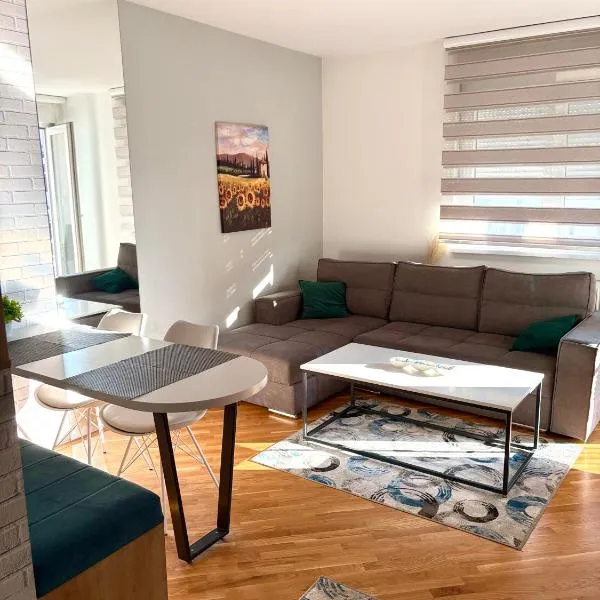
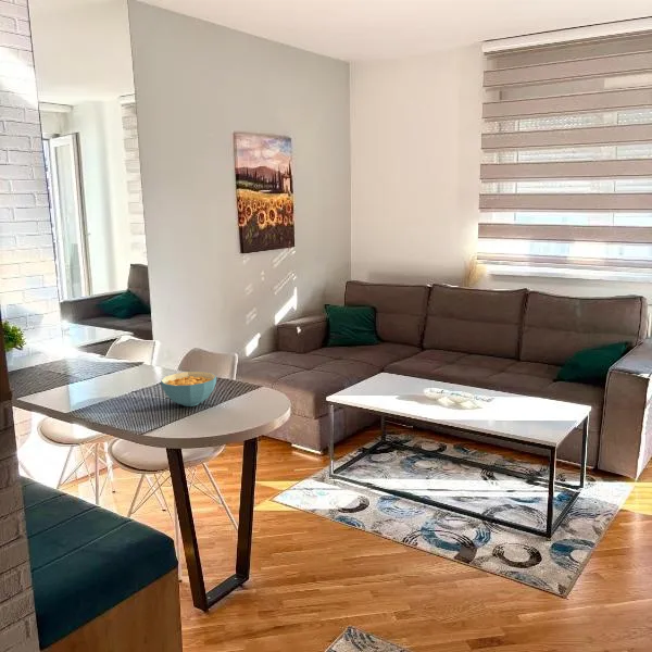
+ cereal bowl [160,371,217,408]
